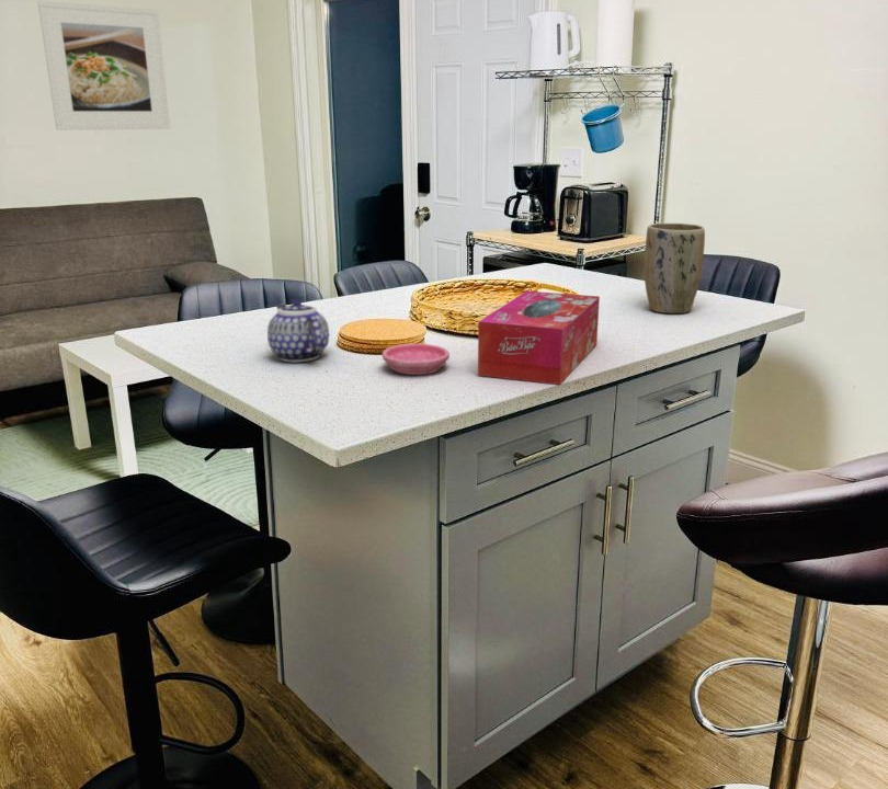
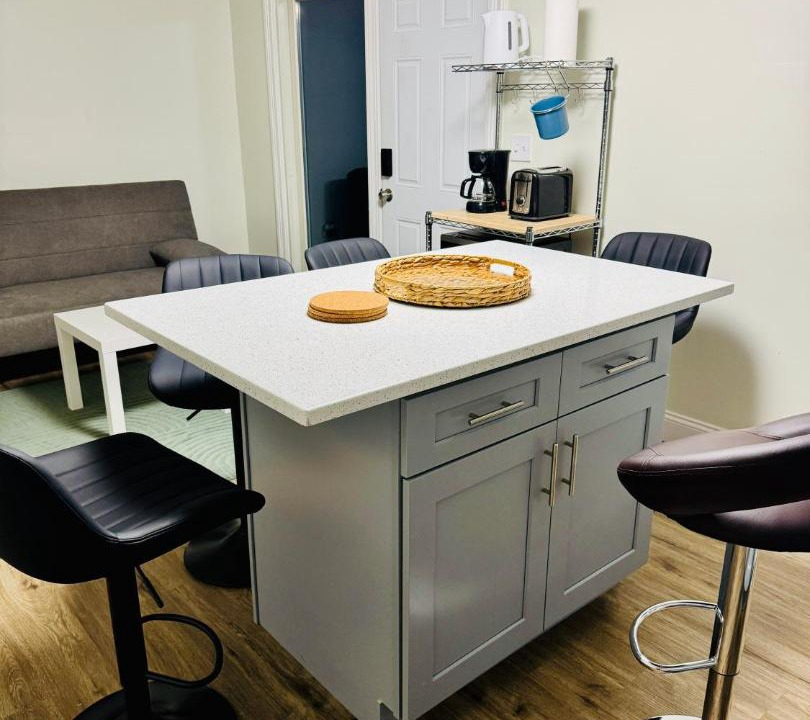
- saucer [382,343,451,376]
- plant pot [644,222,706,315]
- teapot [266,297,330,363]
- tissue box [477,289,601,386]
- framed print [36,0,171,132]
